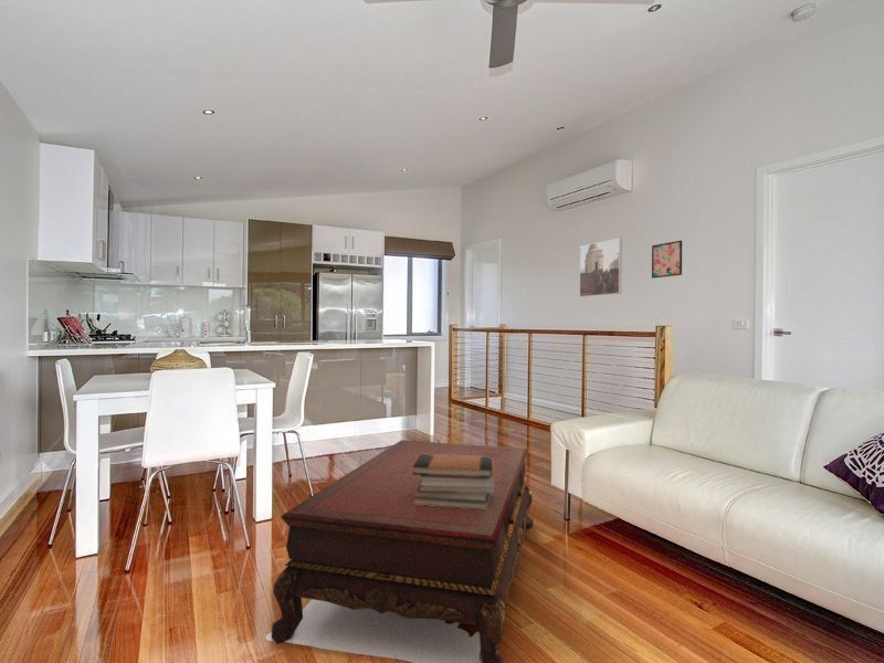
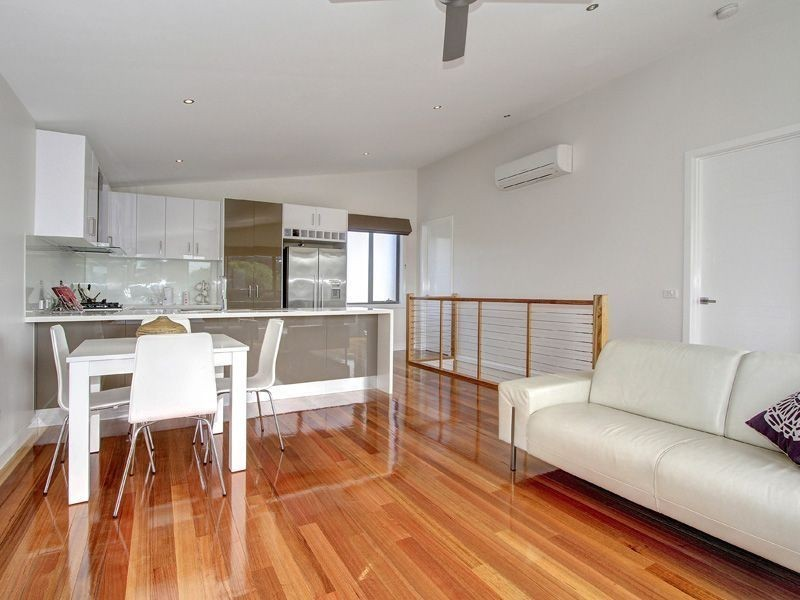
- coffee table [265,439,535,663]
- book stack [412,454,494,509]
- wall art [651,240,683,280]
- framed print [579,236,623,298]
